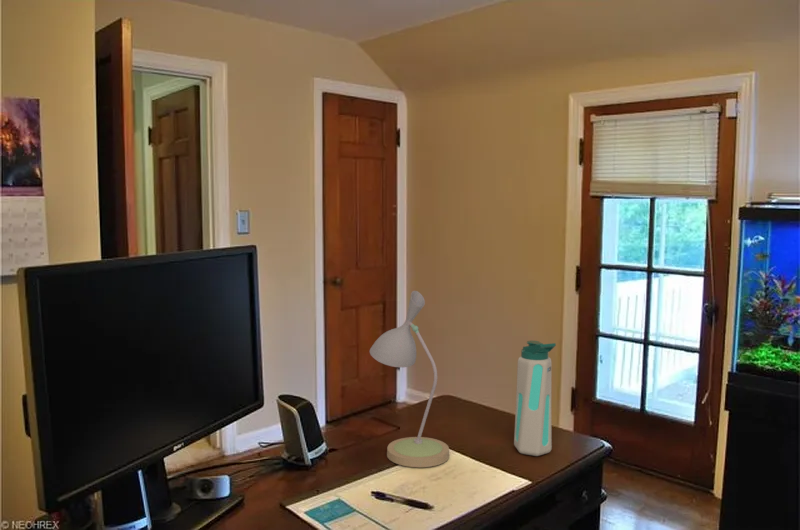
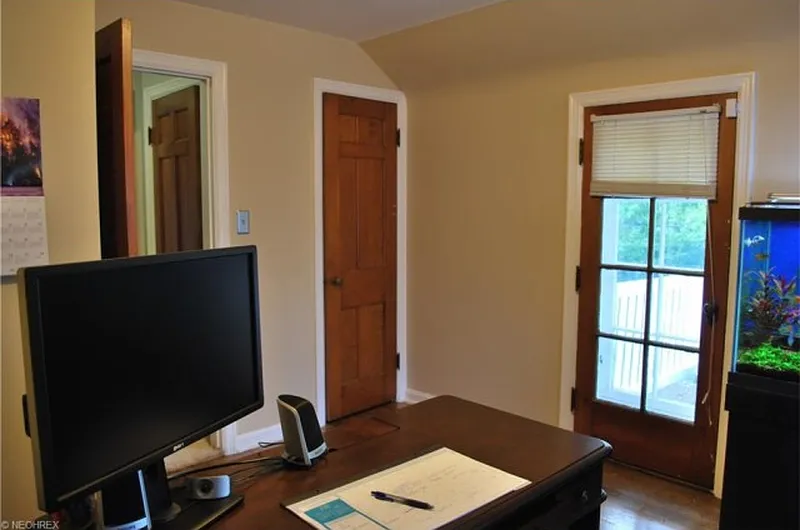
- water bottle [513,340,557,457]
- desk lamp [369,290,450,468]
